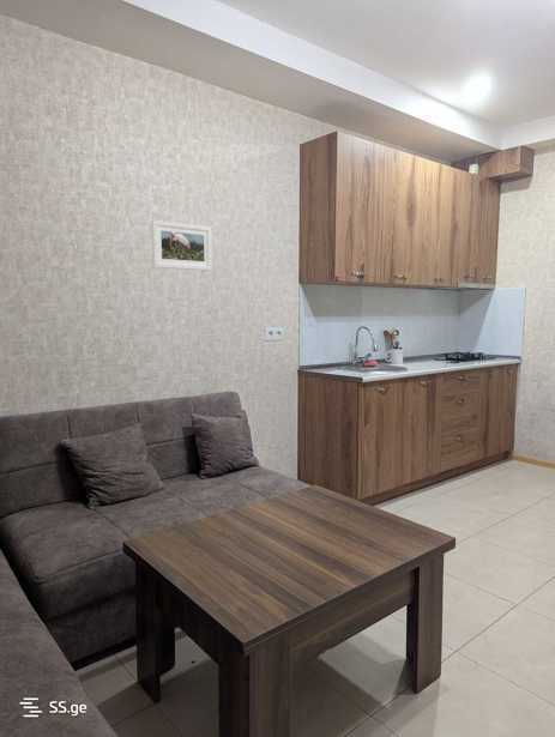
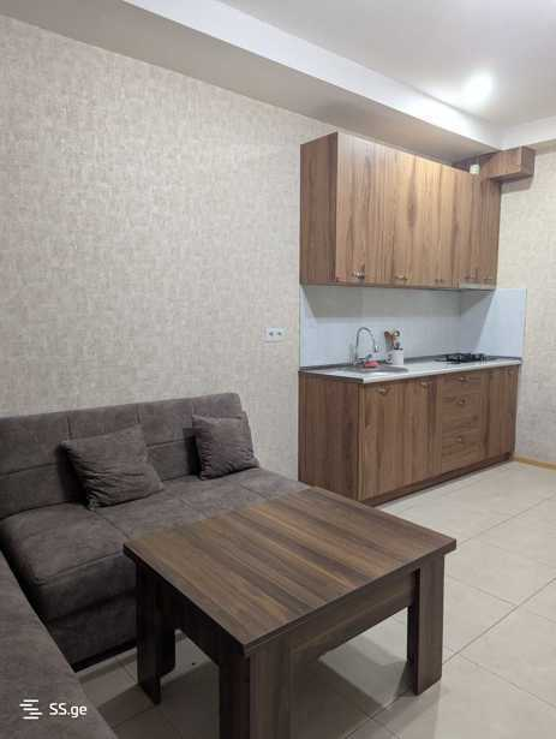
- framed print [150,219,213,272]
